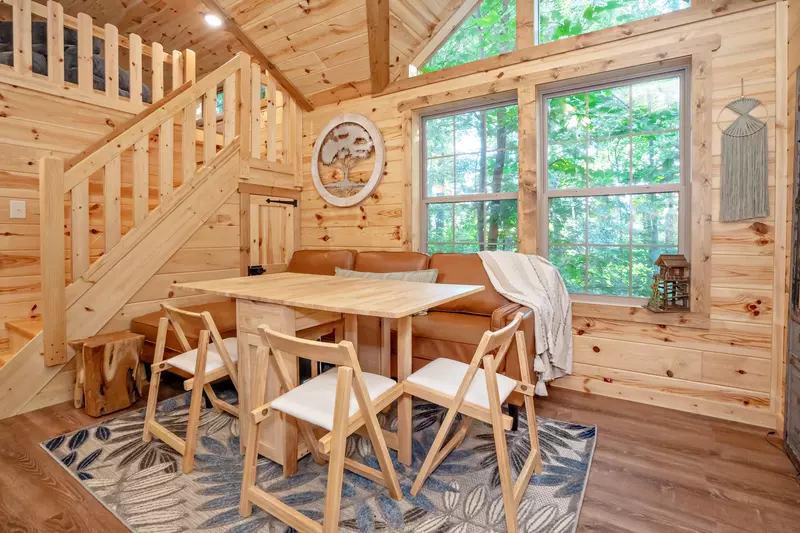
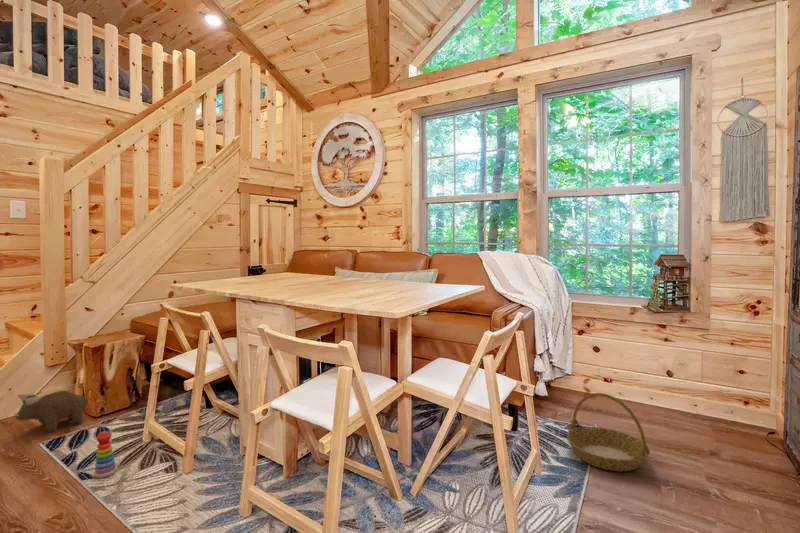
+ plush toy [12,390,89,433]
+ basket [566,392,651,472]
+ stacking toy [93,430,118,479]
